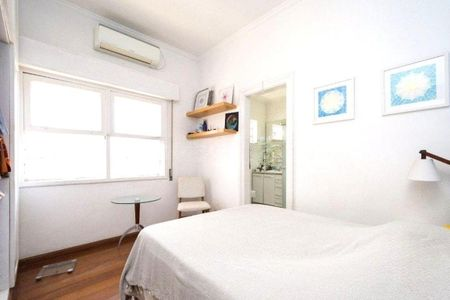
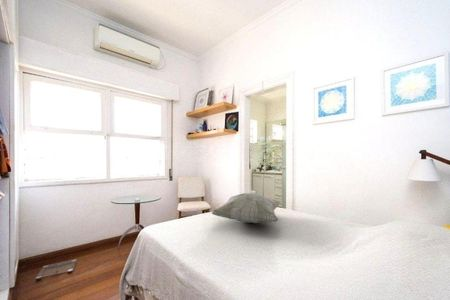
+ decorative pillow [211,192,282,224]
